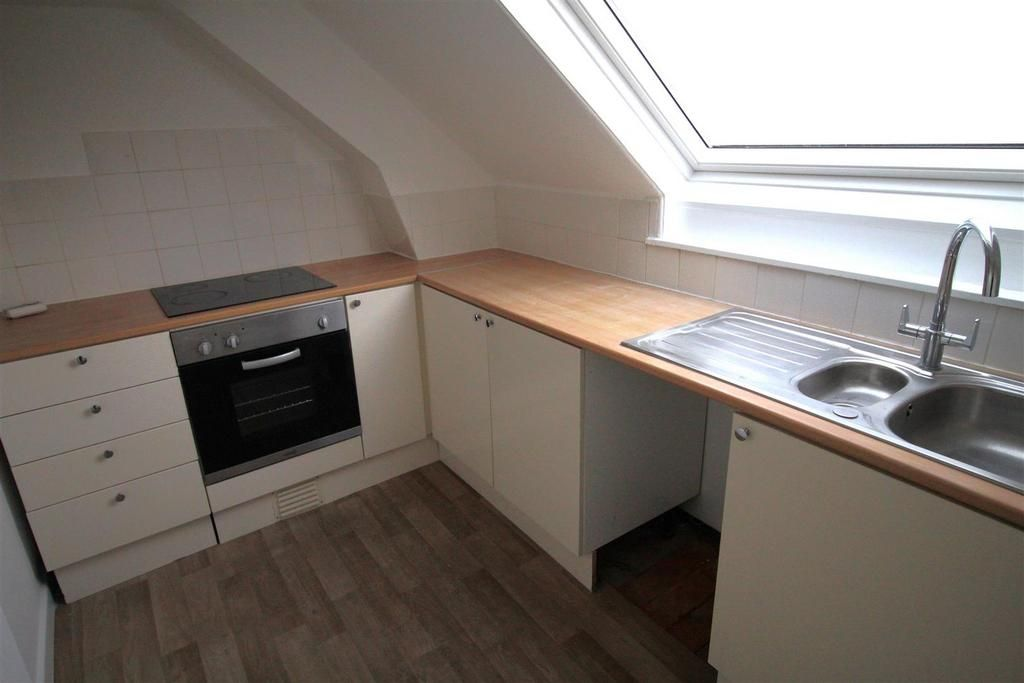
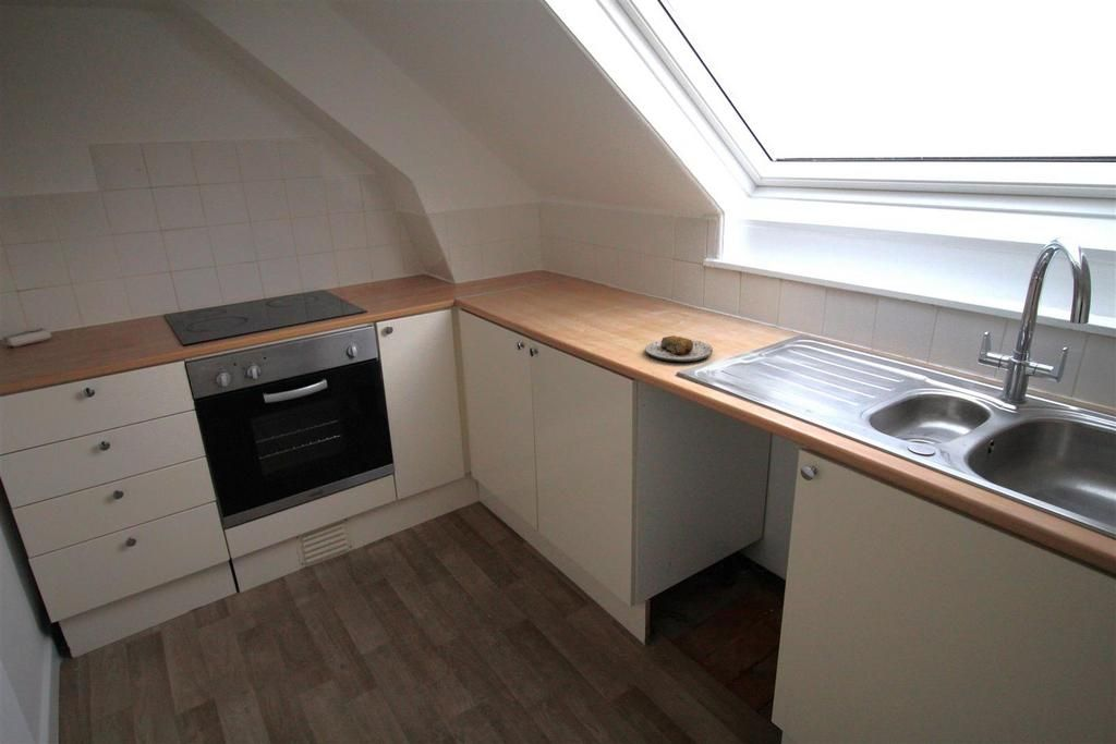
+ soap dish [644,334,714,363]
